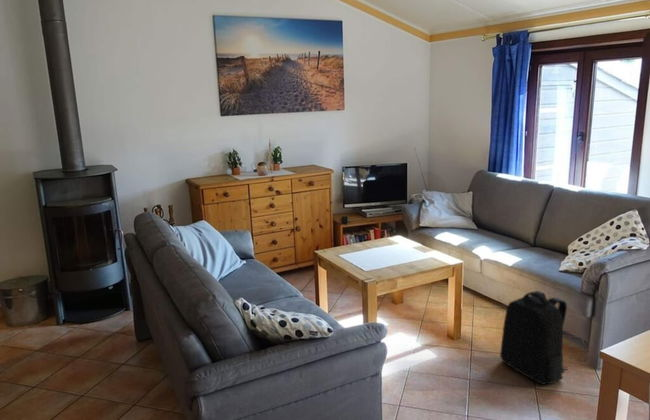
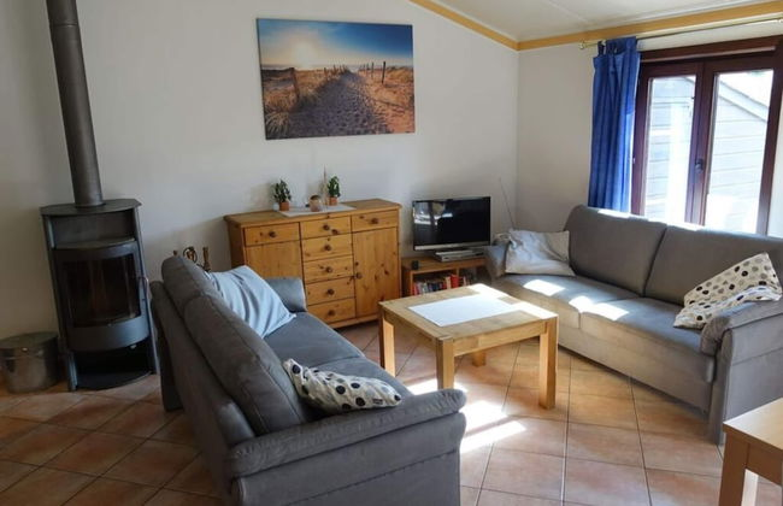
- backpack [499,290,569,386]
